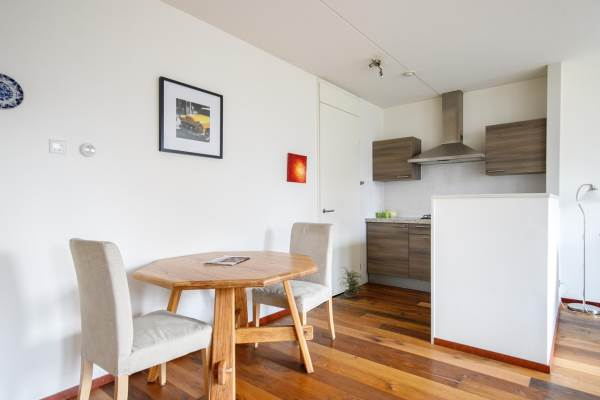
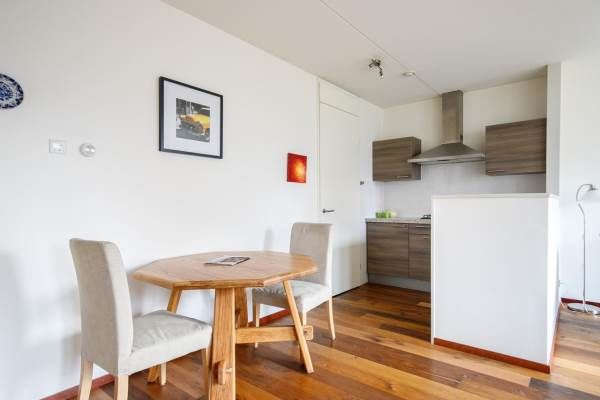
- potted plant [336,265,366,299]
